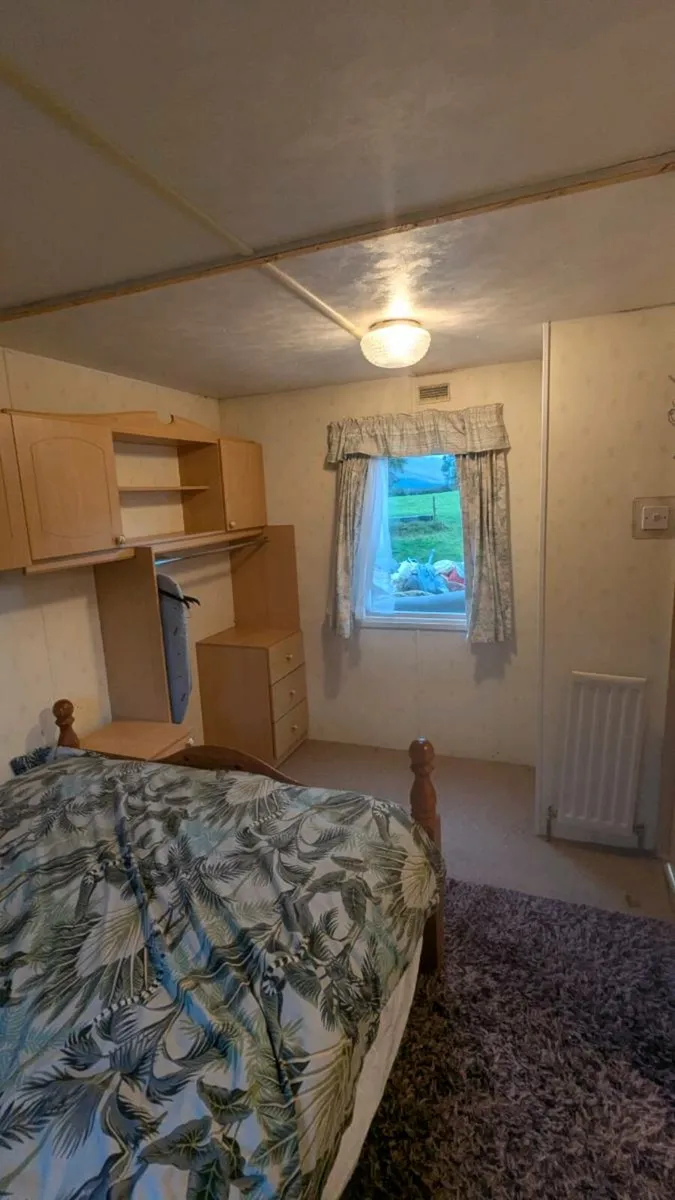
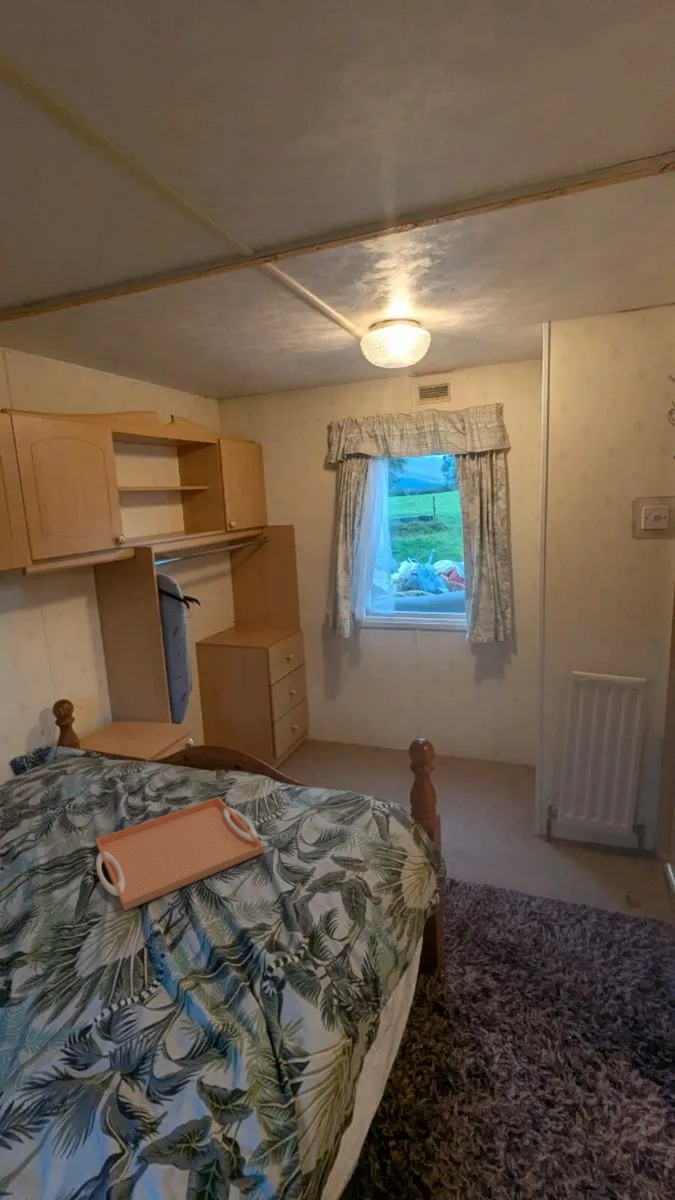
+ serving tray [95,796,265,912]
